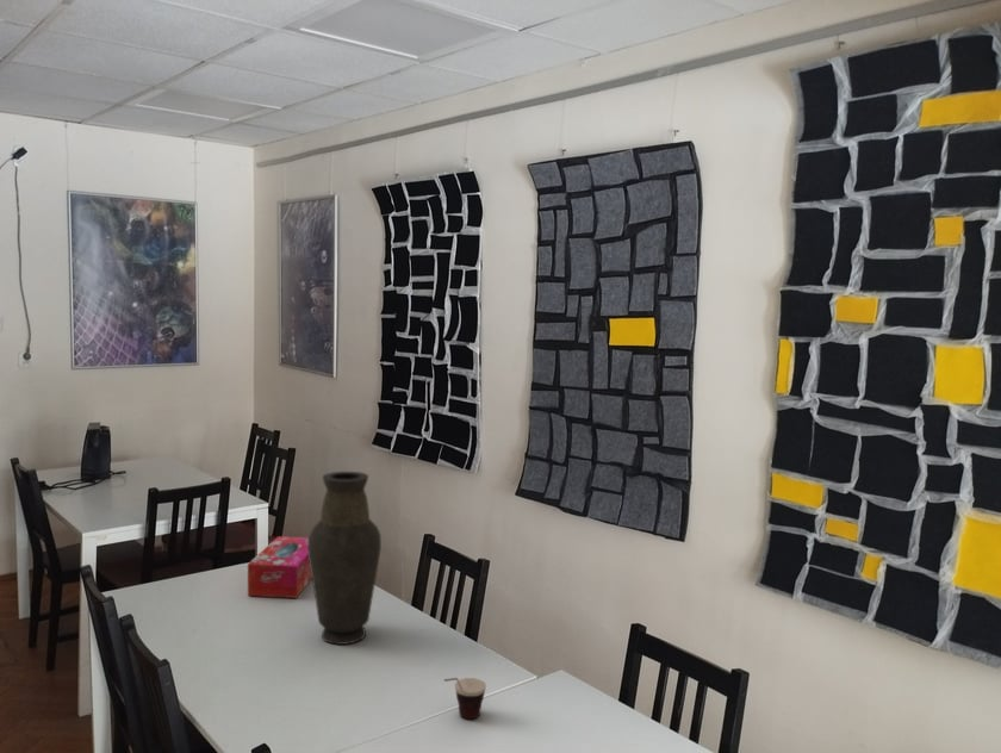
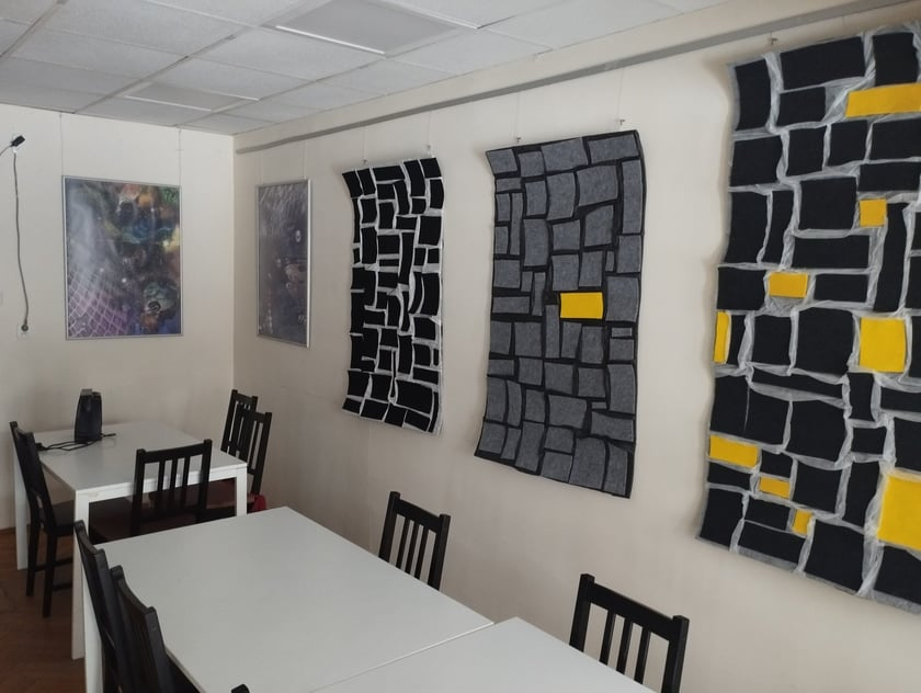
- cup [443,677,487,720]
- vase [307,471,383,646]
- tissue box [247,535,312,599]
